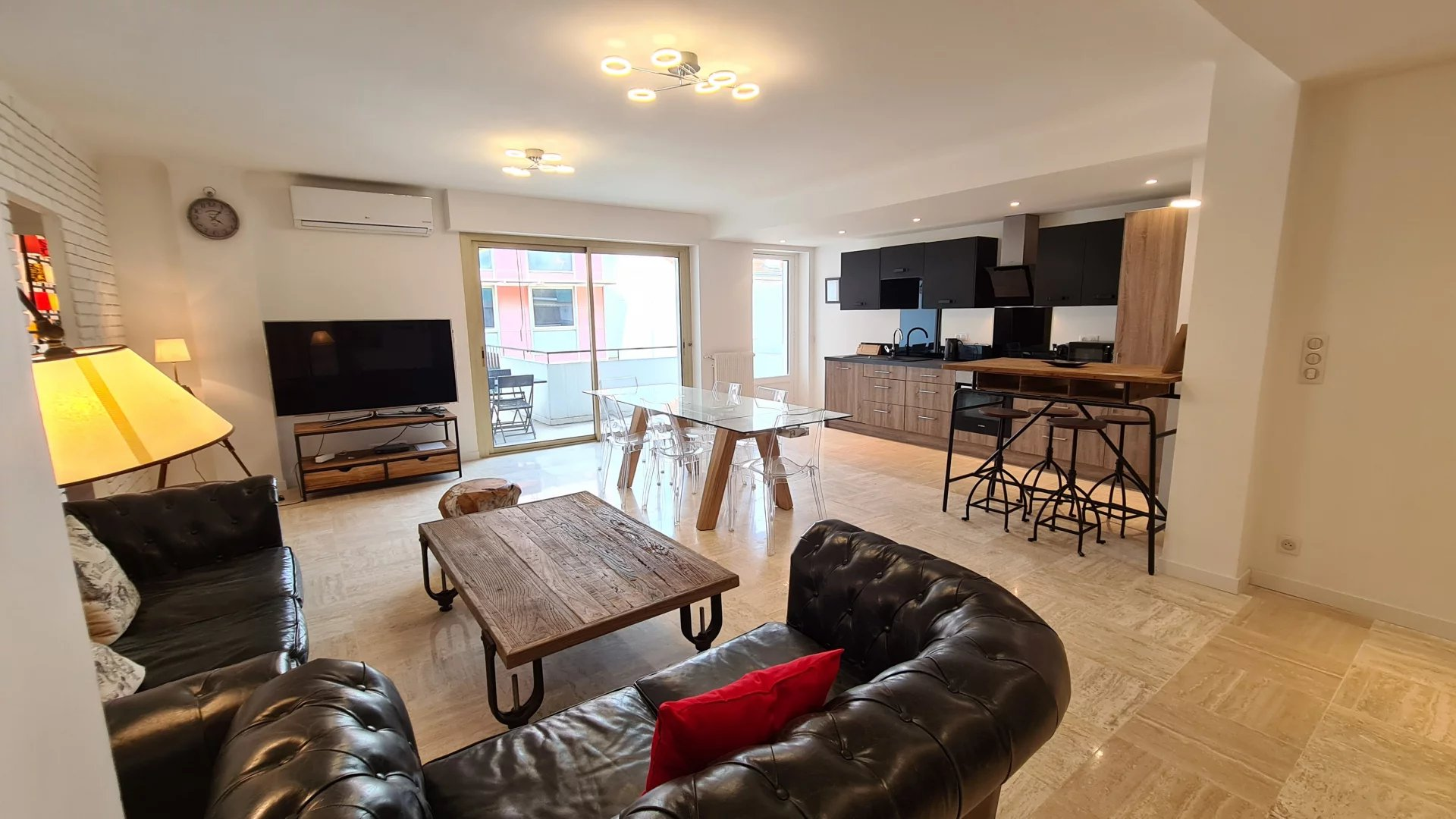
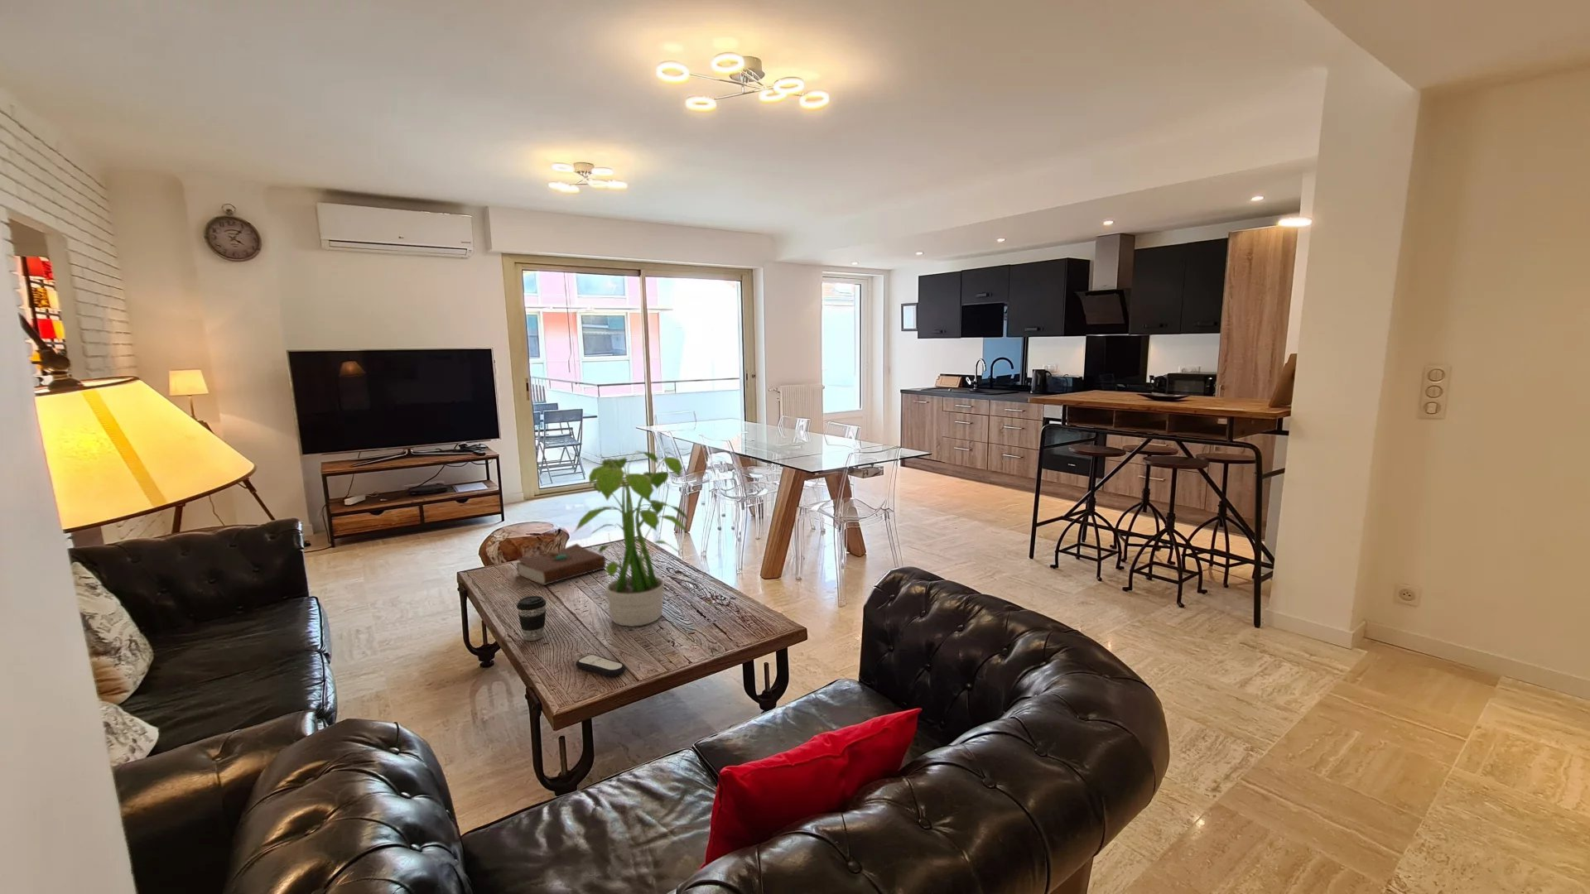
+ potted plant [573,450,690,628]
+ remote control [574,654,627,677]
+ coffee cup [515,595,547,642]
+ book [515,543,606,586]
